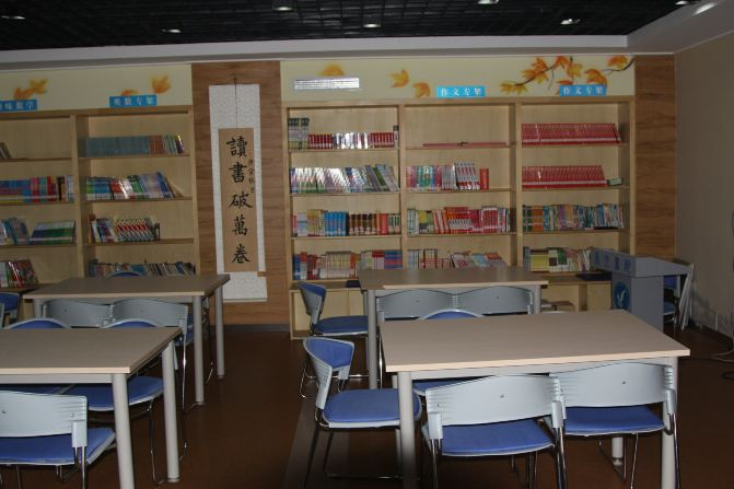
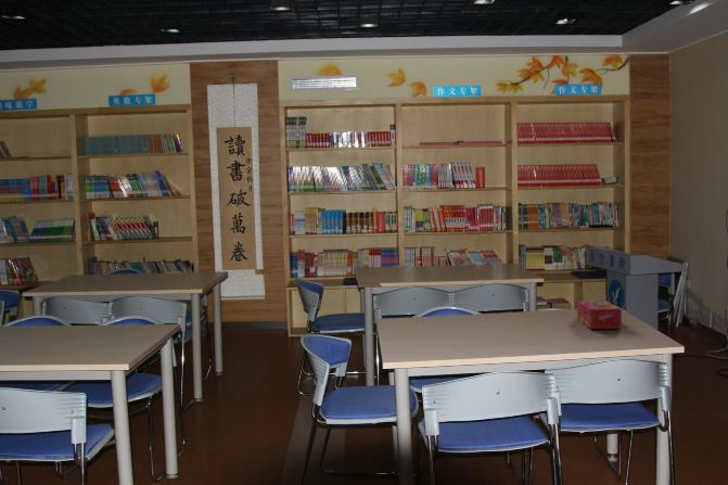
+ tissue box [576,299,623,330]
